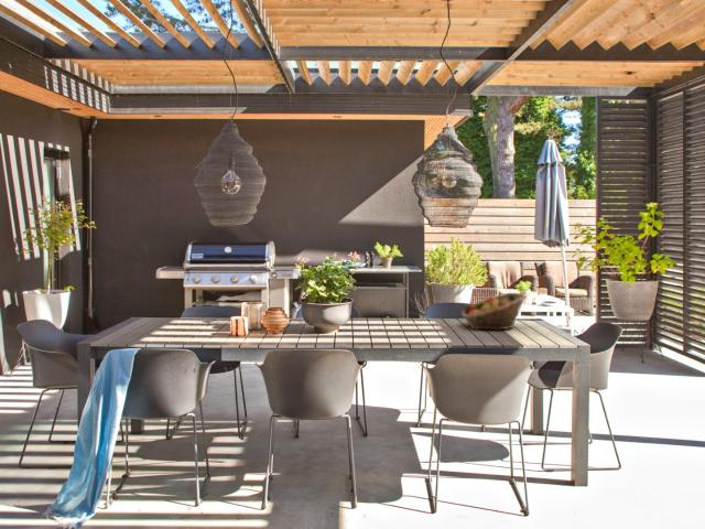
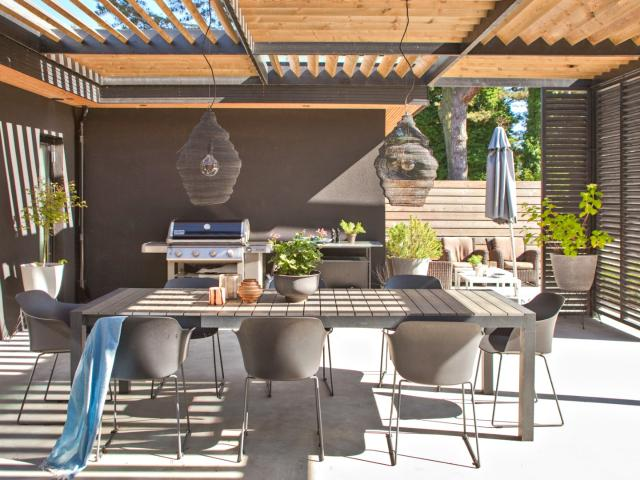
- fruit basket [460,292,528,332]
